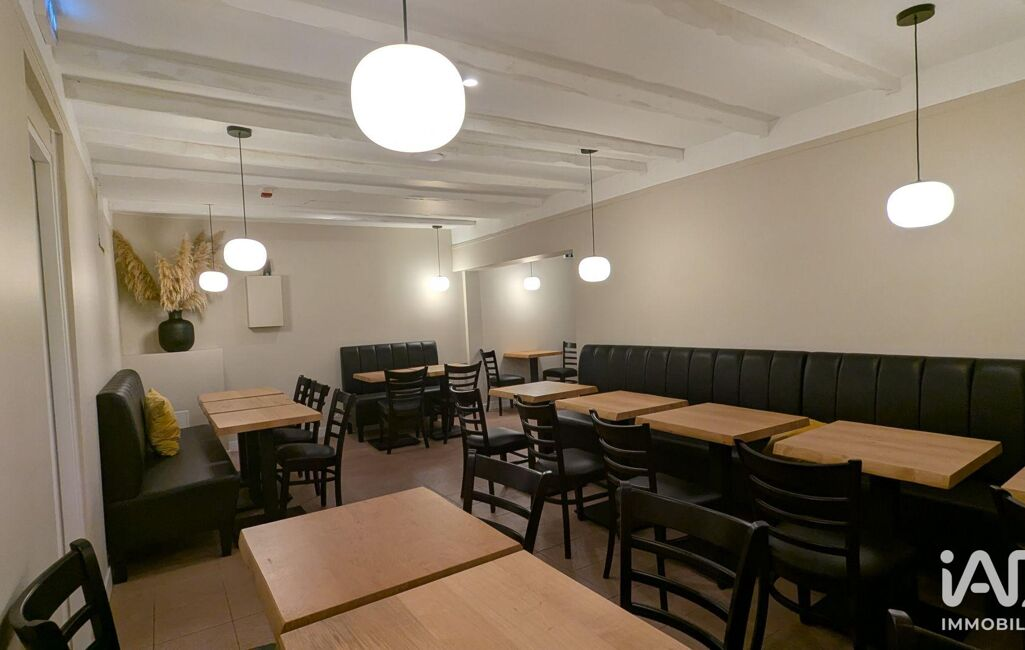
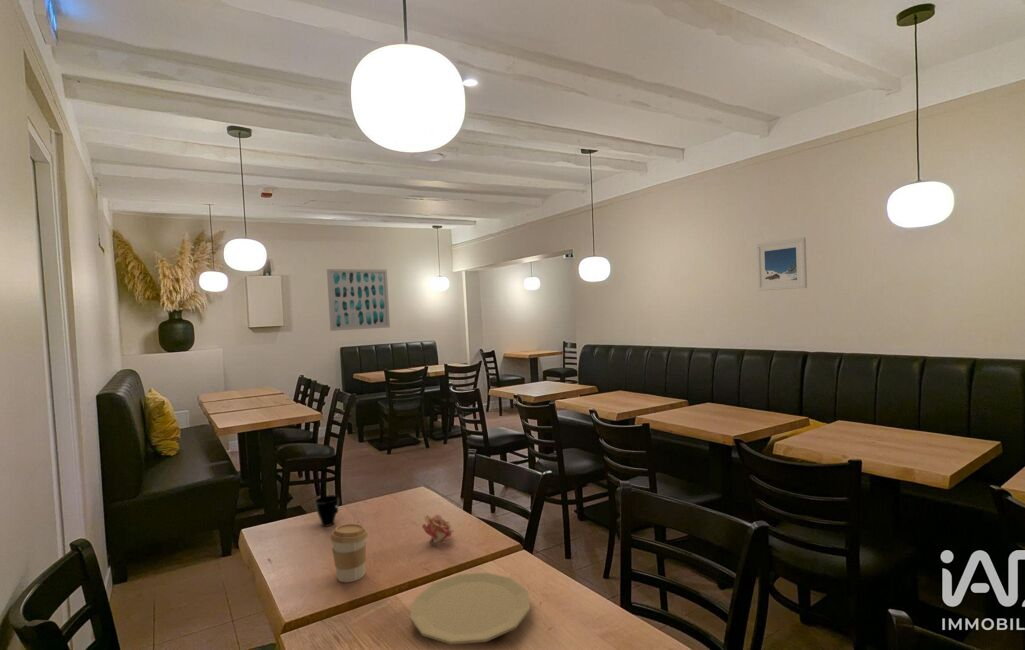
+ cup [314,494,340,528]
+ wall art [326,268,391,332]
+ flower [421,514,455,545]
+ coffee cup [329,523,369,583]
+ plate [409,571,531,645]
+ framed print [755,237,808,292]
